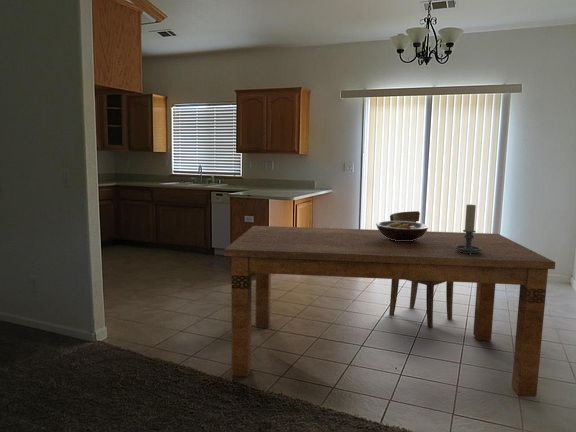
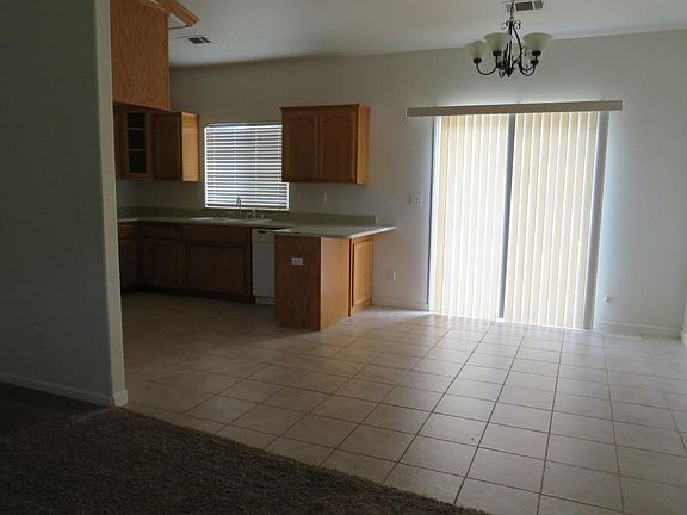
- fruit bowl [375,220,430,241]
- dining chair [388,210,455,329]
- candle holder [454,204,482,255]
- dining table [223,225,556,397]
